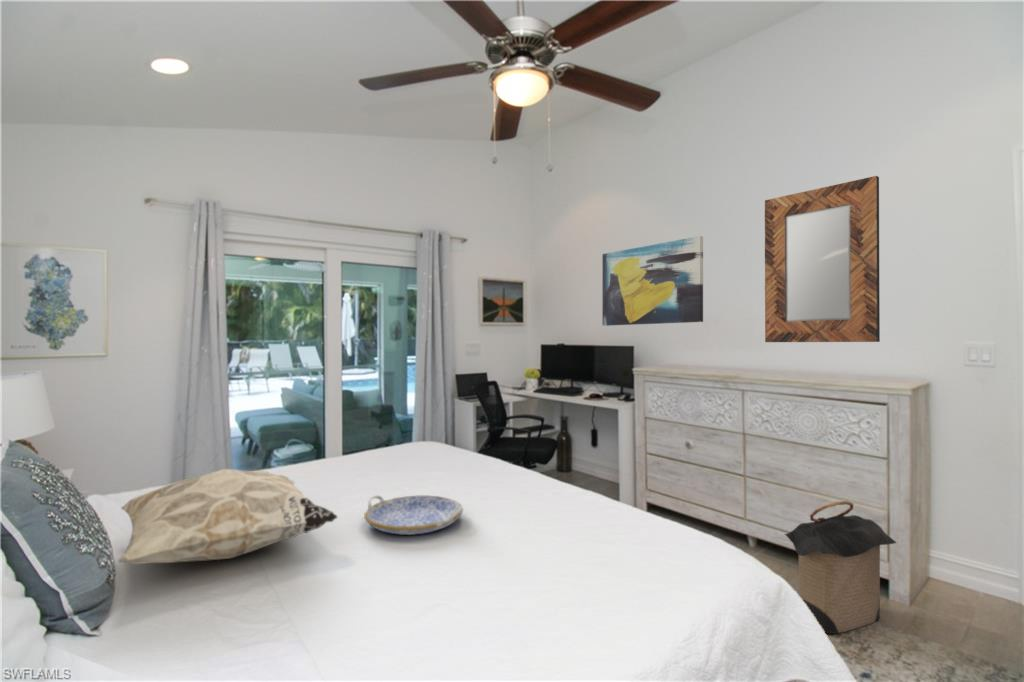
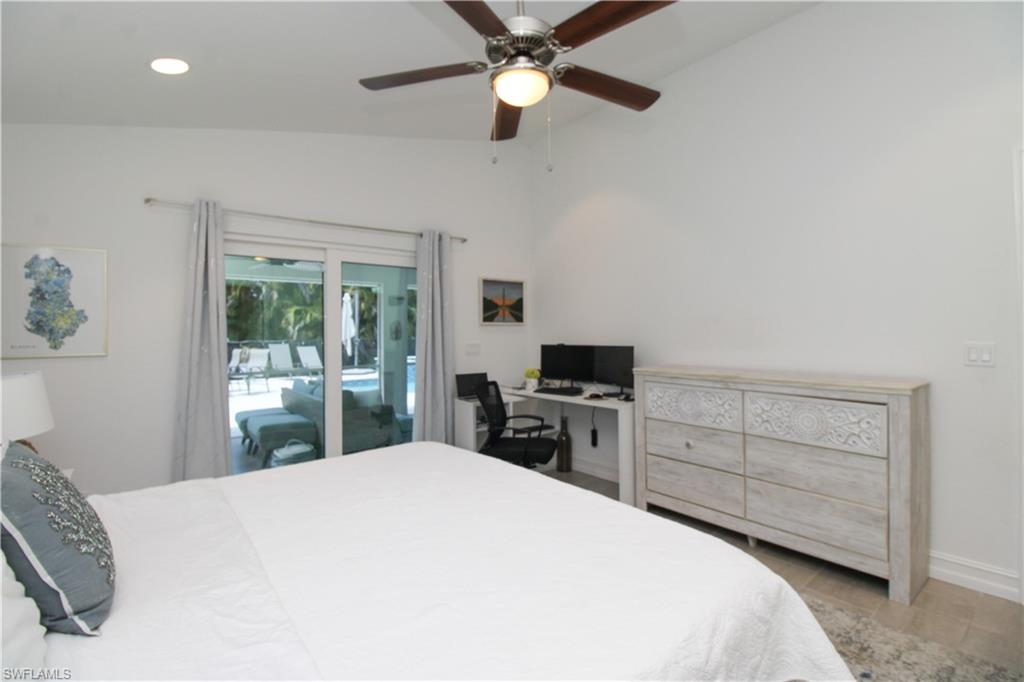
- serving tray [363,494,464,536]
- decorative pillow [118,468,339,565]
- home mirror [764,175,881,343]
- laundry hamper [783,500,898,635]
- wall art [601,235,704,327]
